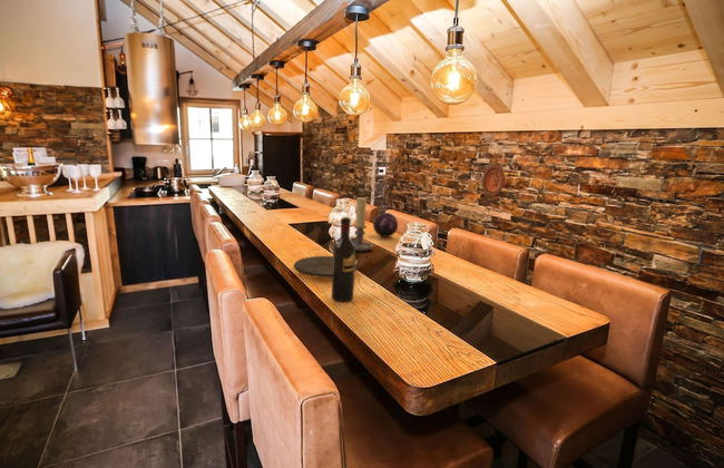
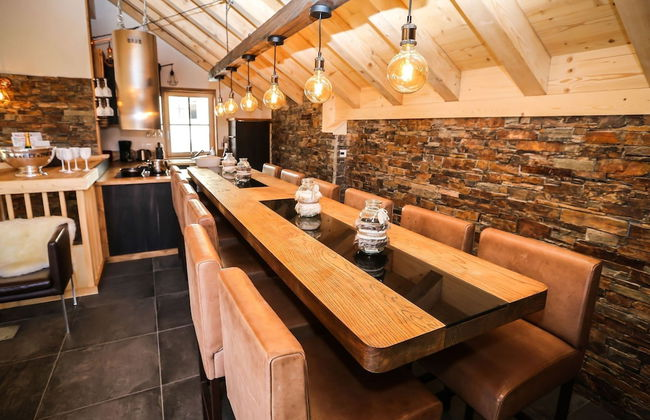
- wine bottle [331,216,356,303]
- plate [293,255,359,277]
- decorative plate [481,164,506,198]
- decorative orb [372,212,399,238]
- candle holder [351,196,374,253]
